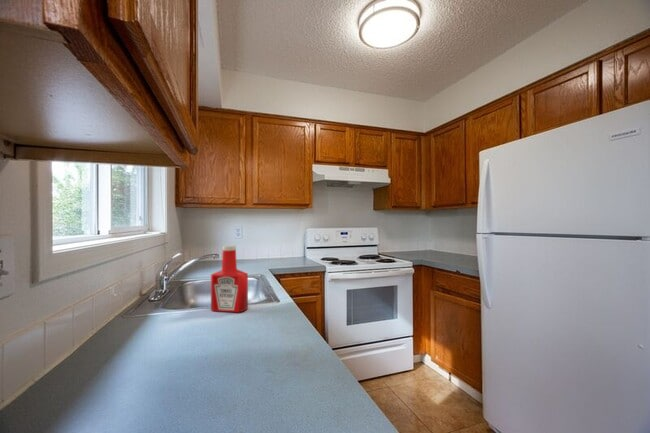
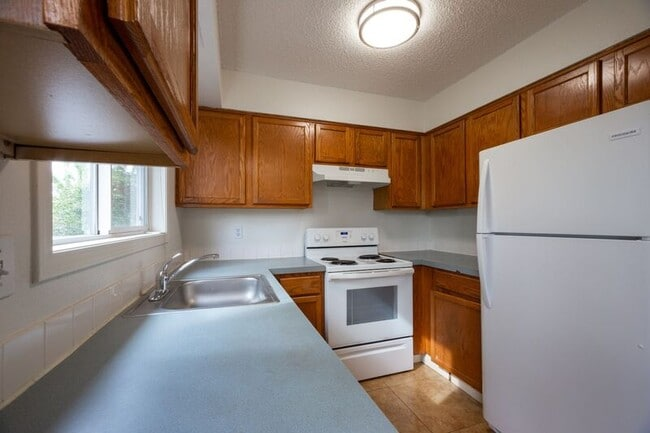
- soap bottle [210,244,249,313]
